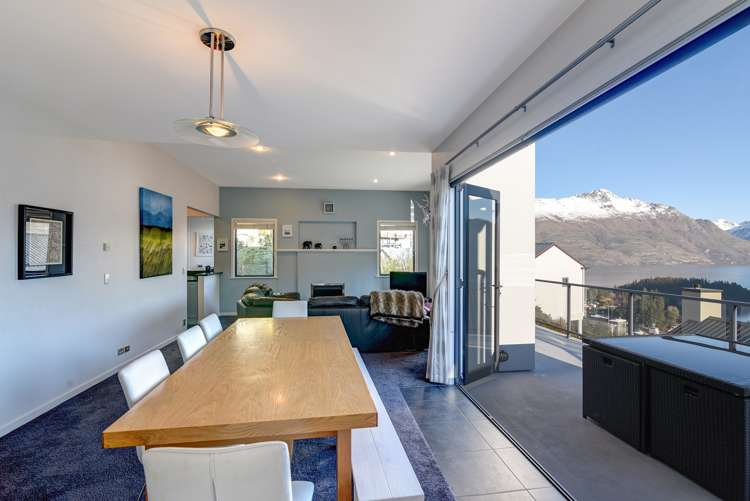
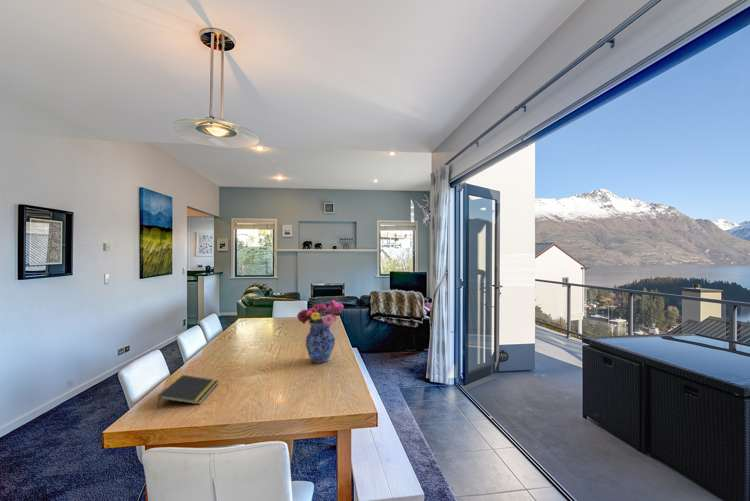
+ flower arrangement [296,299,345,364]
+ notepad [156,374,220,408]
